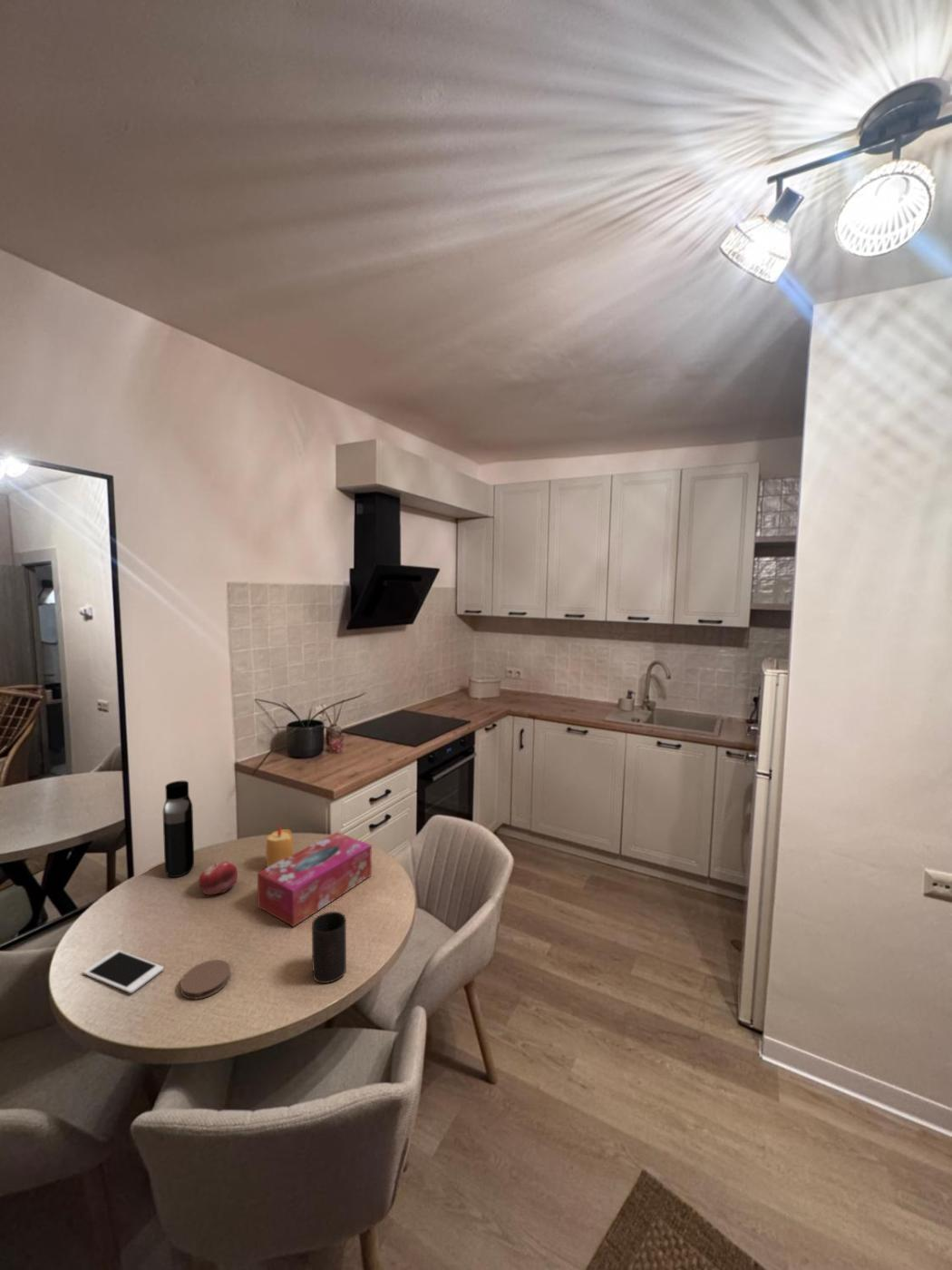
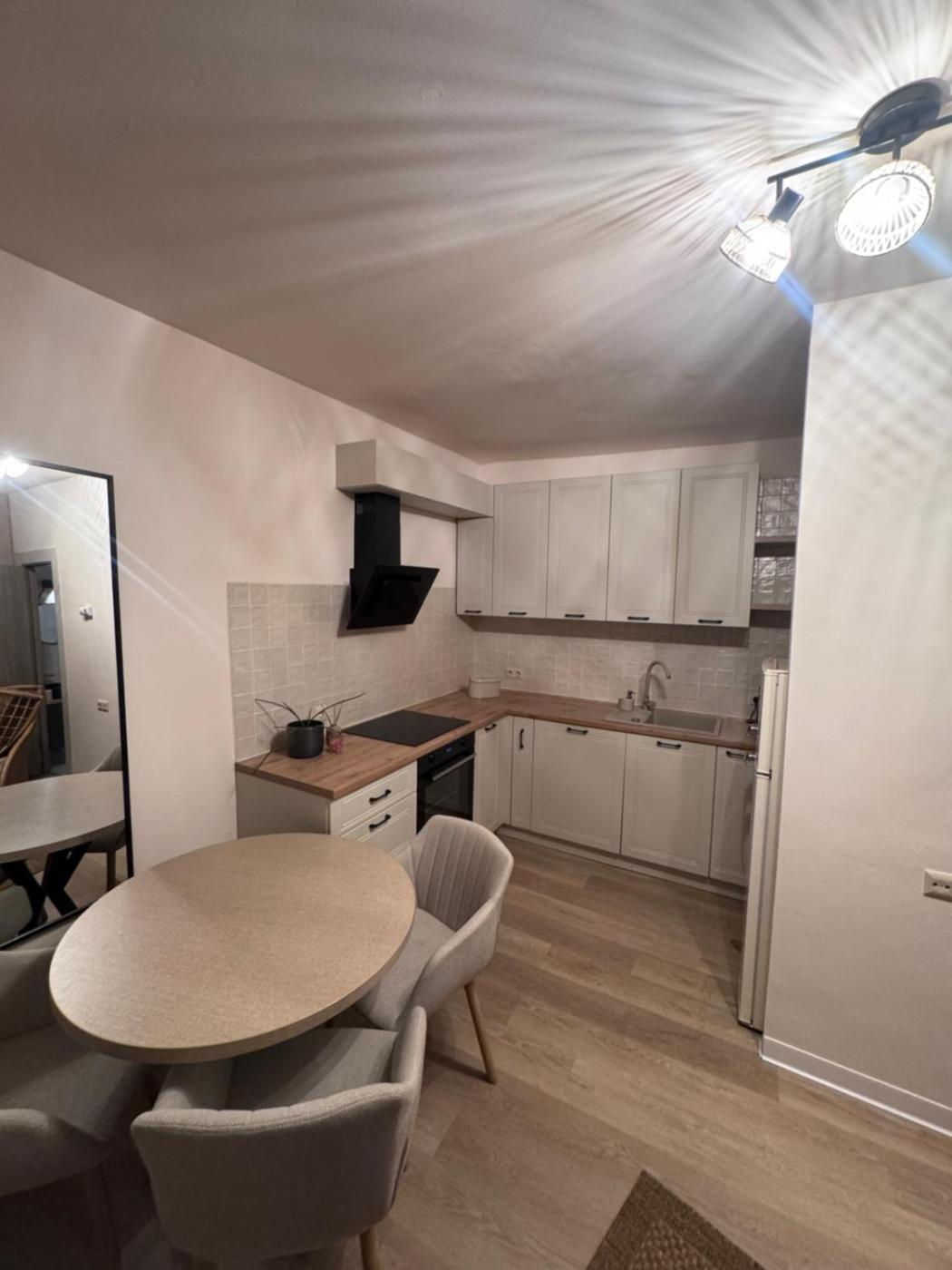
- coaster [180,959,231,1000]
- water bottle [162,780,195,878]
- candle [265,823,294,867]
- fruit [198,860,238,895]
- cup [311,911,347,984]
- tissue box [257,831,373,928]
- cell phone [83,949,164,994]
